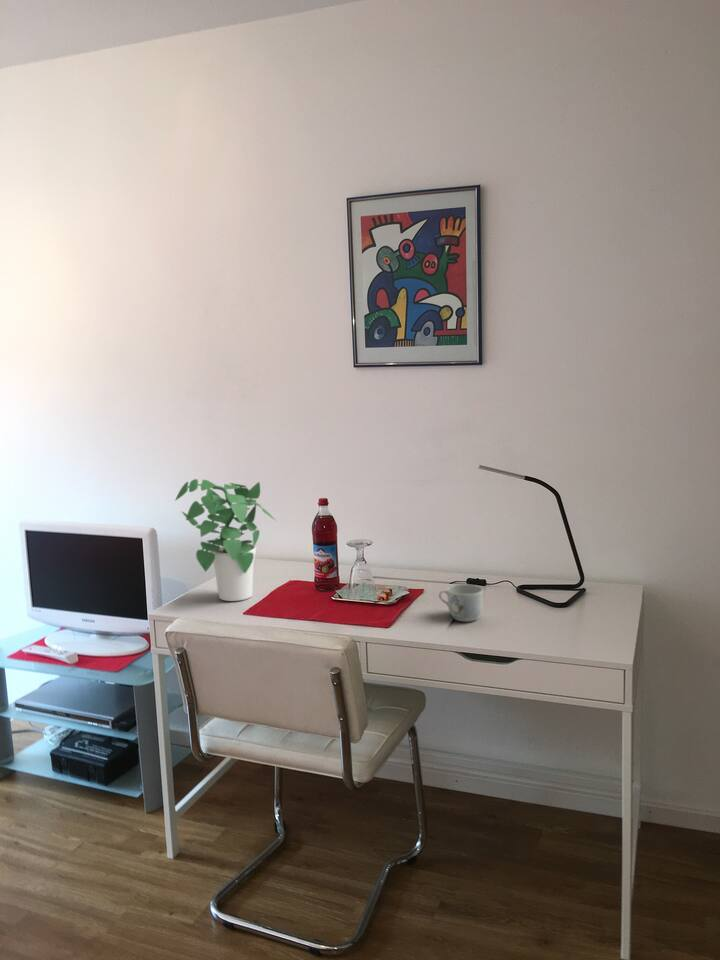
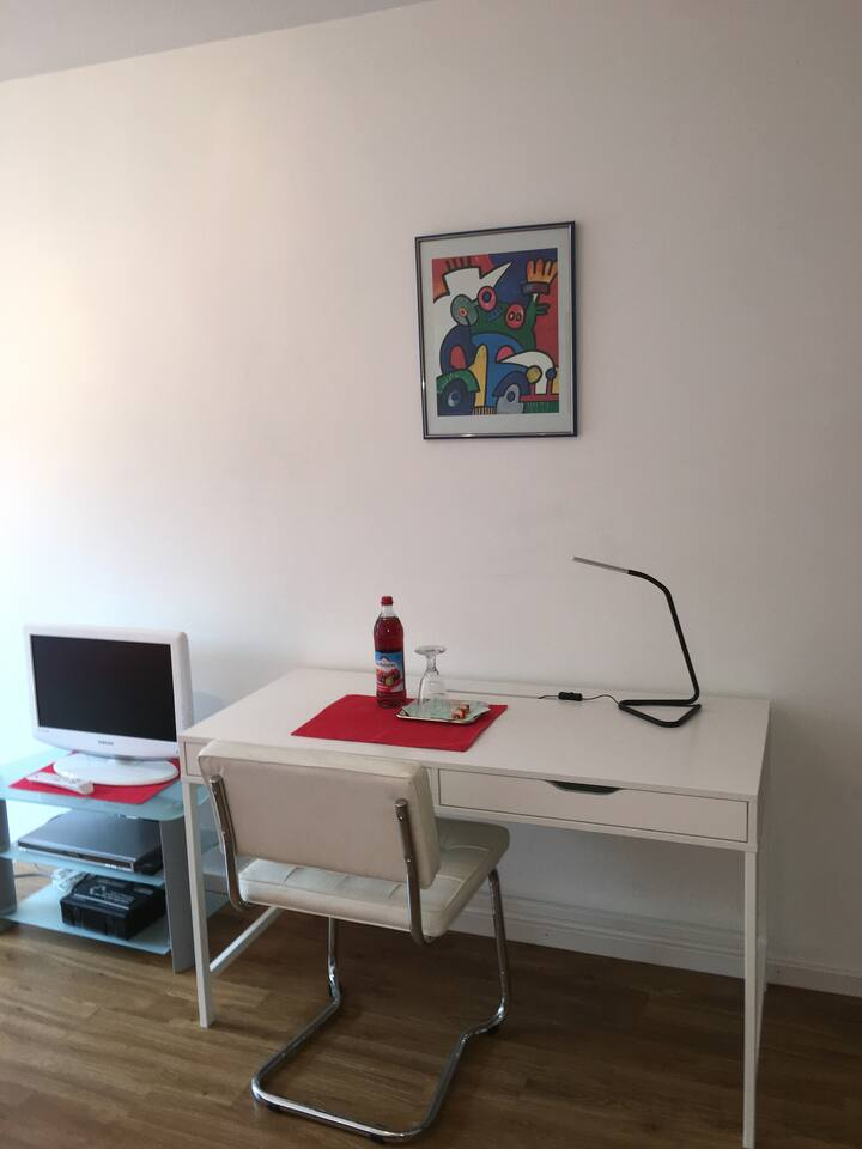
- mug [438,583,484,622]
- potted plant [174,478,277,602]
